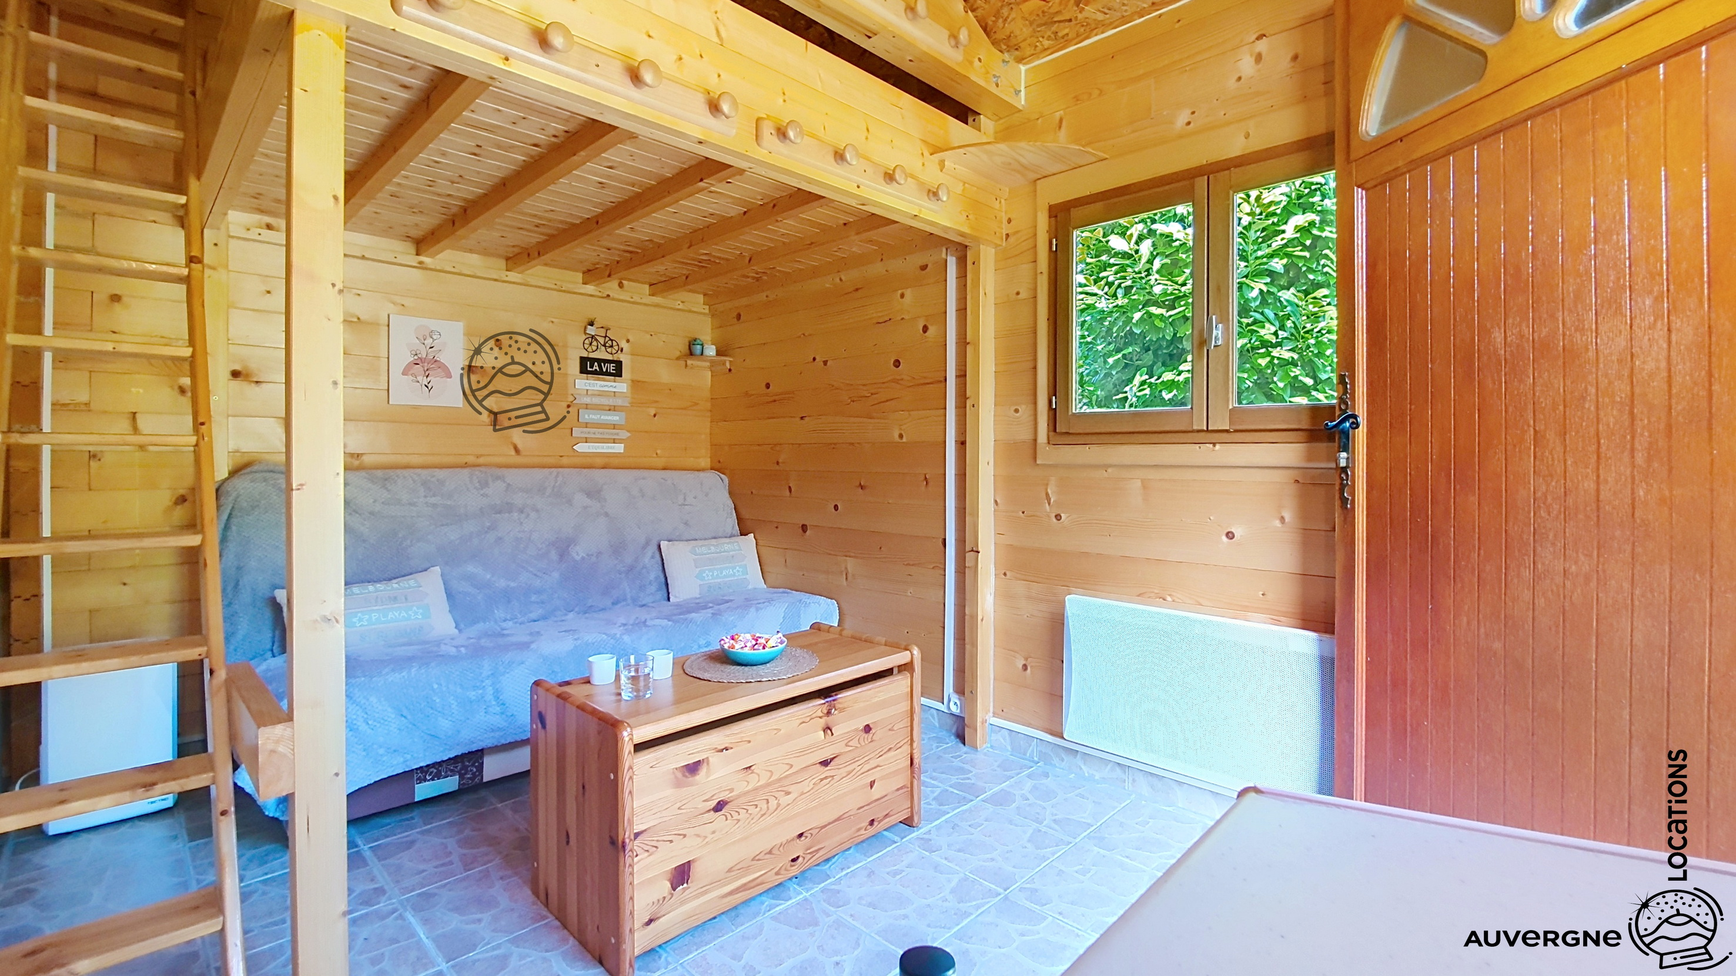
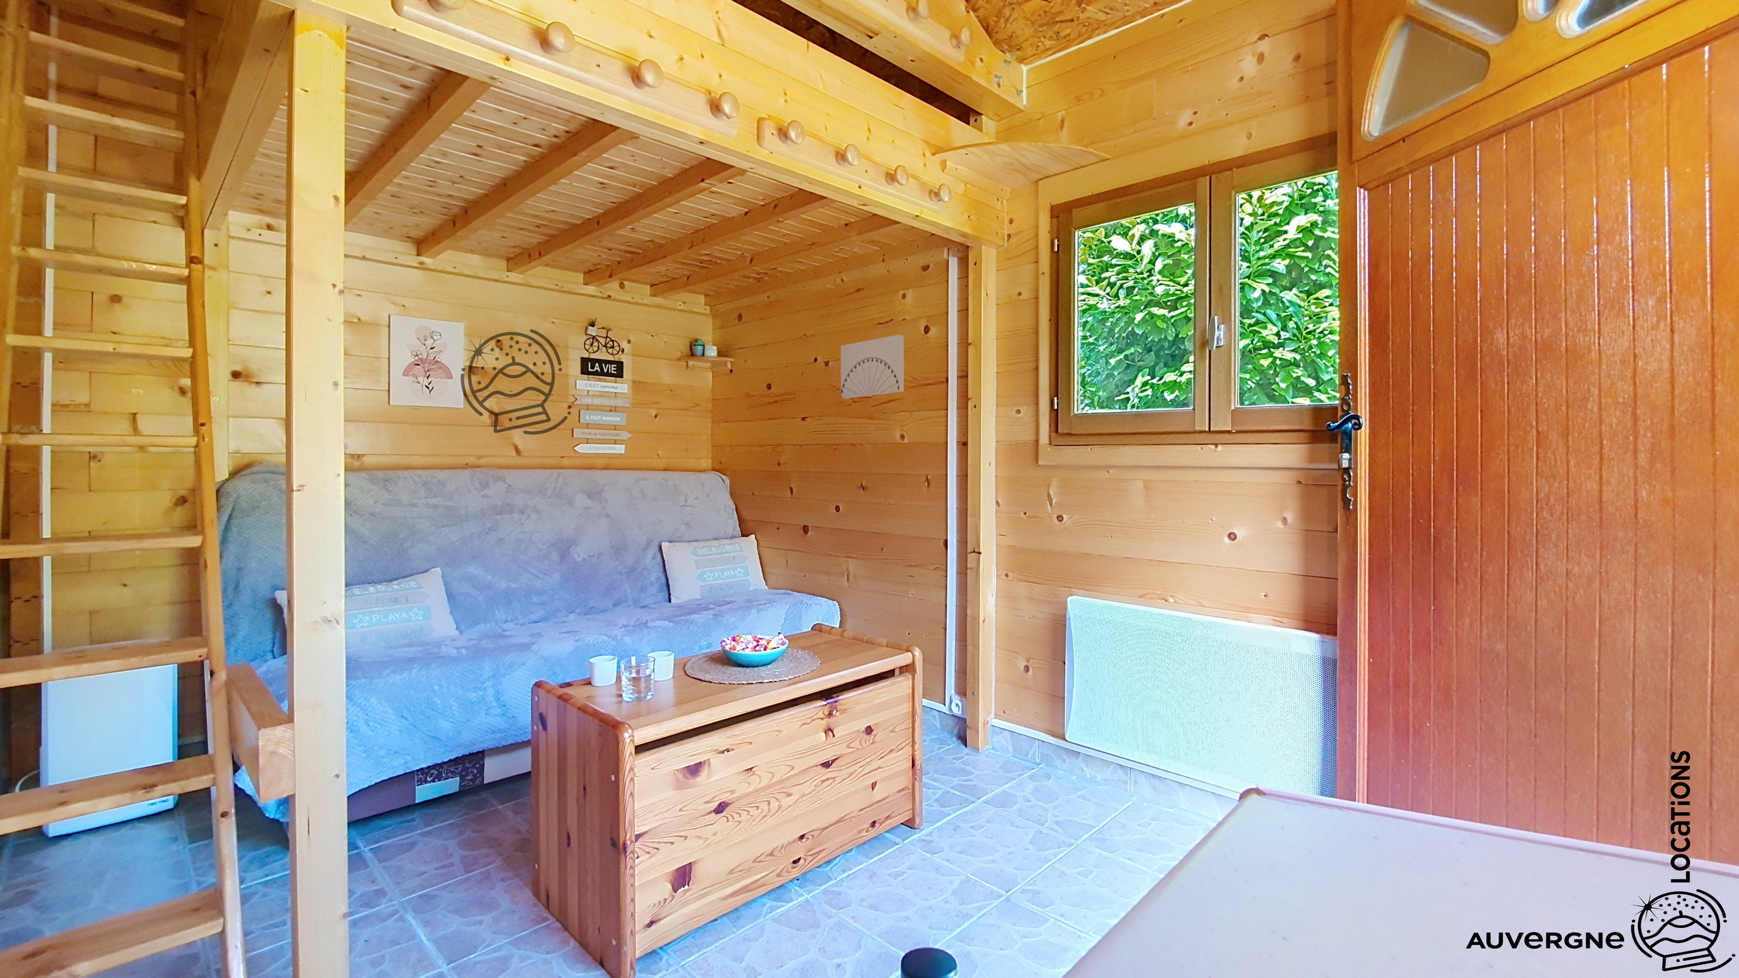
+ wall art [841,334,904,399]
